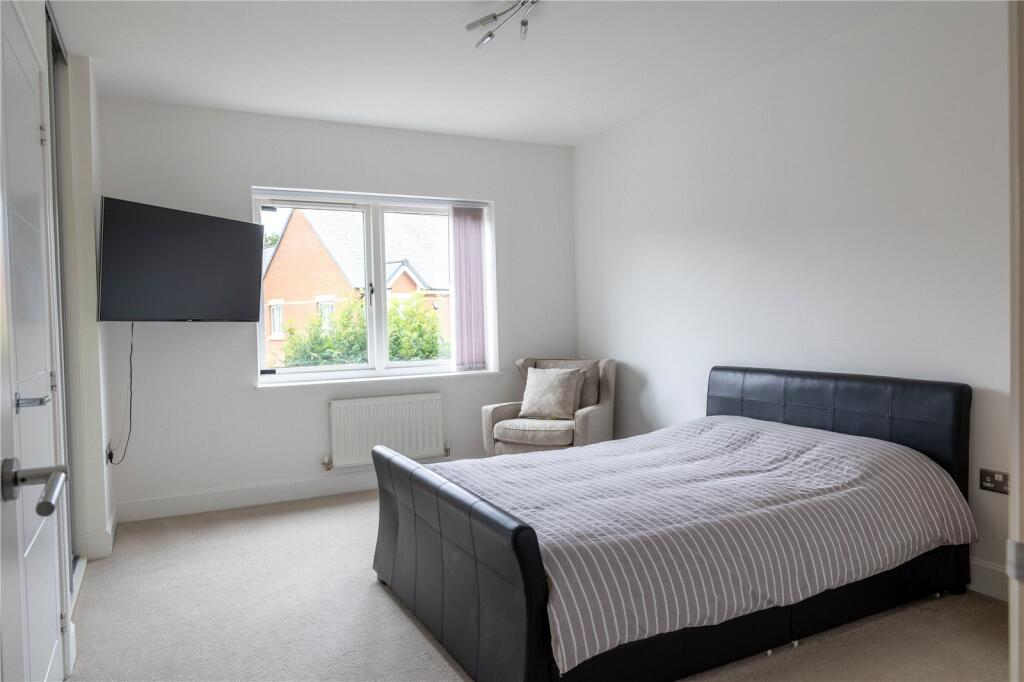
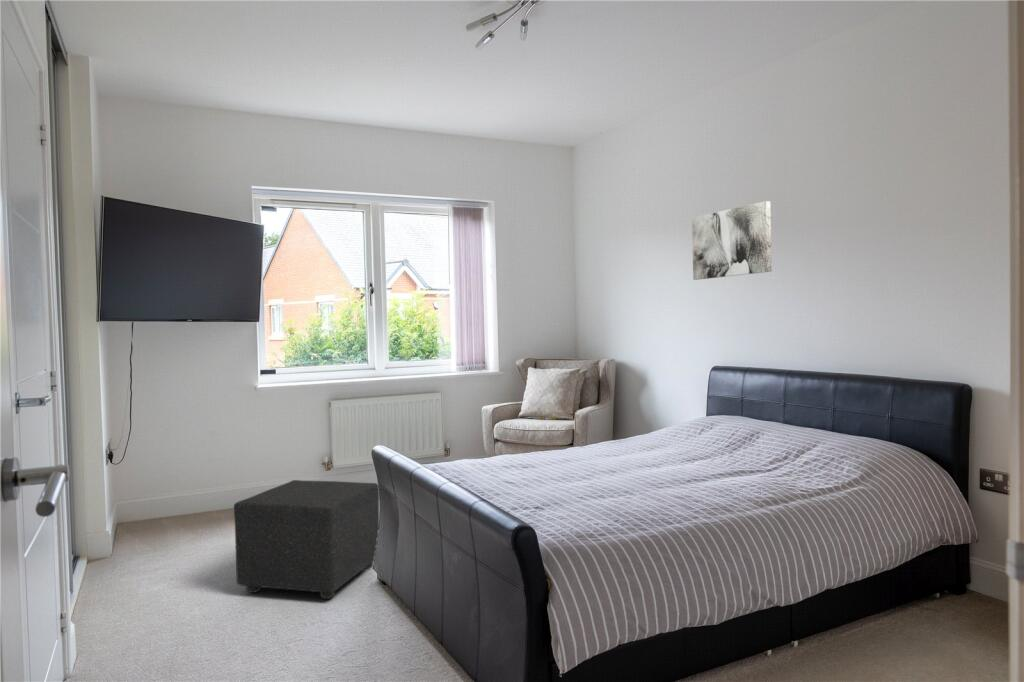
+ wall art [691,200,773,281]
+ ottoman [233,479,380,600]
